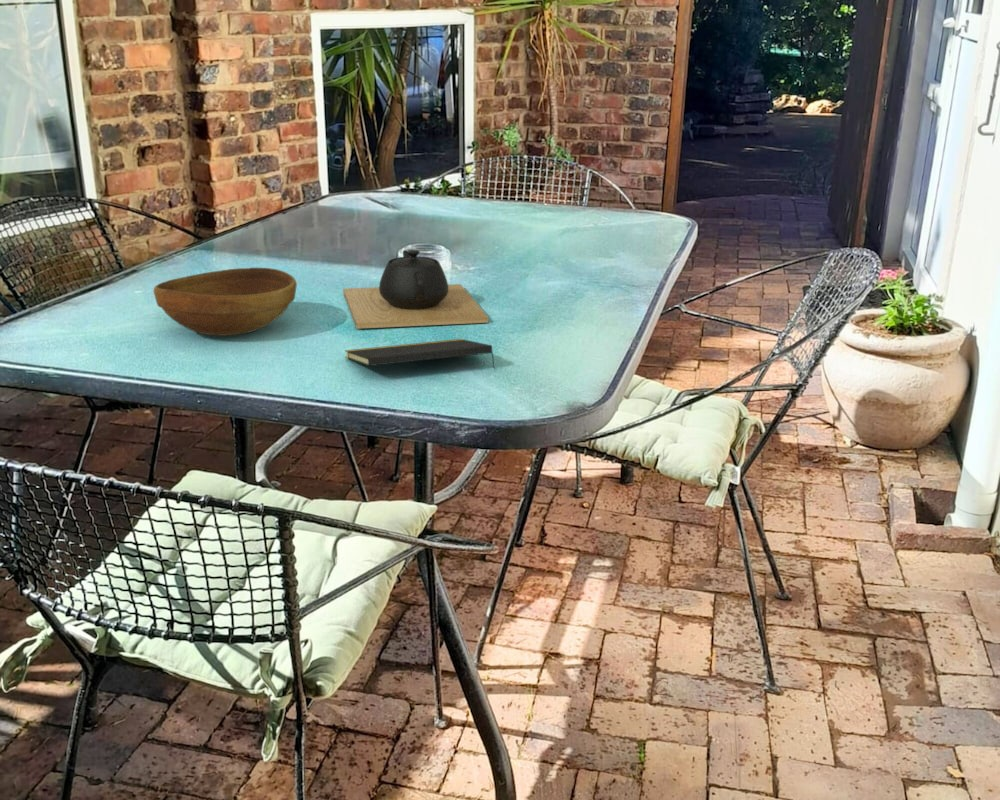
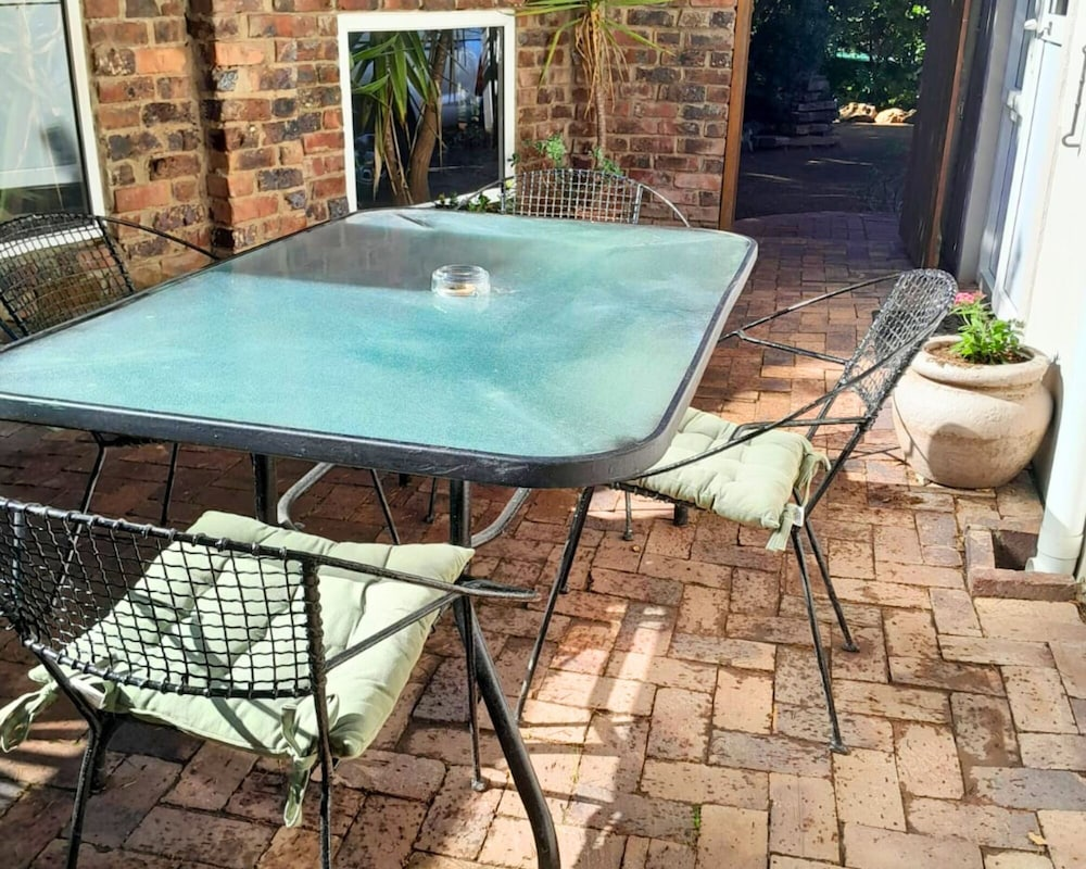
- notepad [344,338,496,370]
- bowl [153,267,298,337]
- teapot [342,249,489,330]
